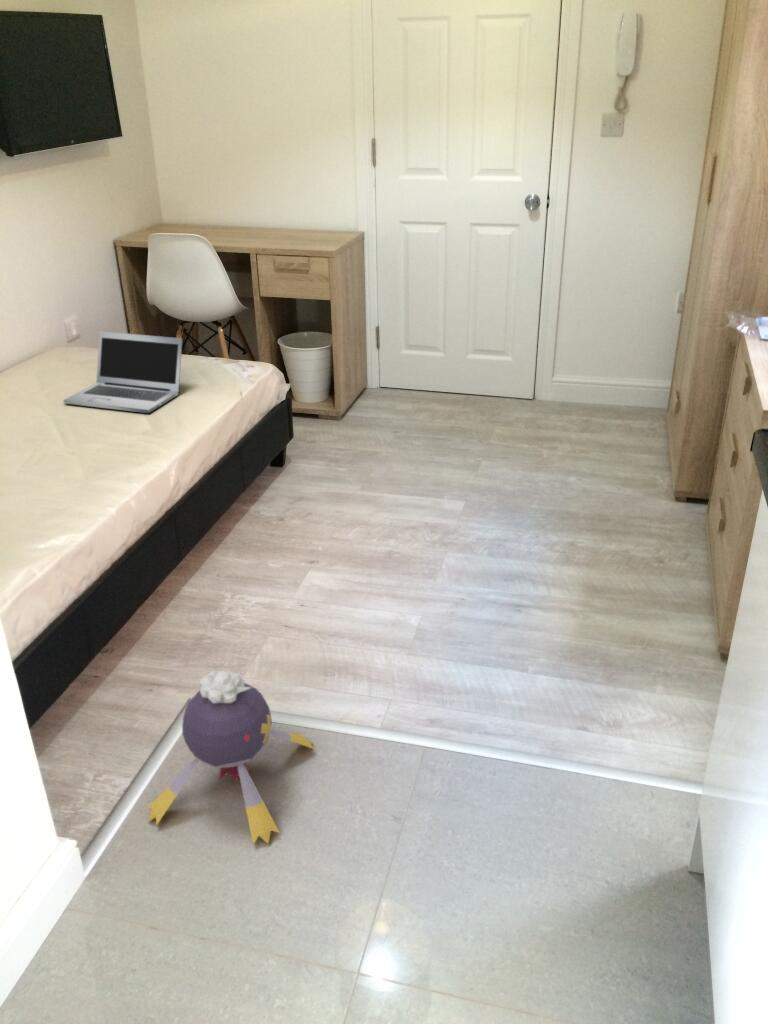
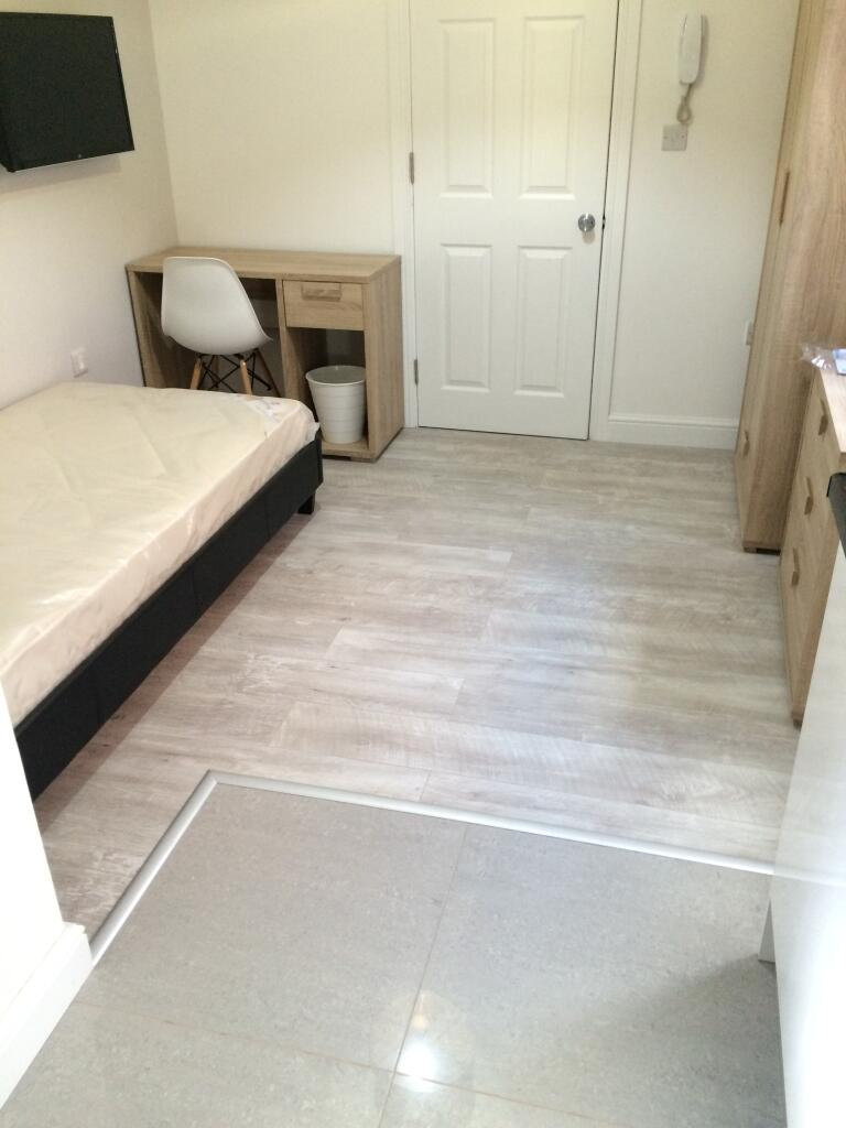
- laptop [62,330,184,414]
- plush toy [146,669,317,845]
